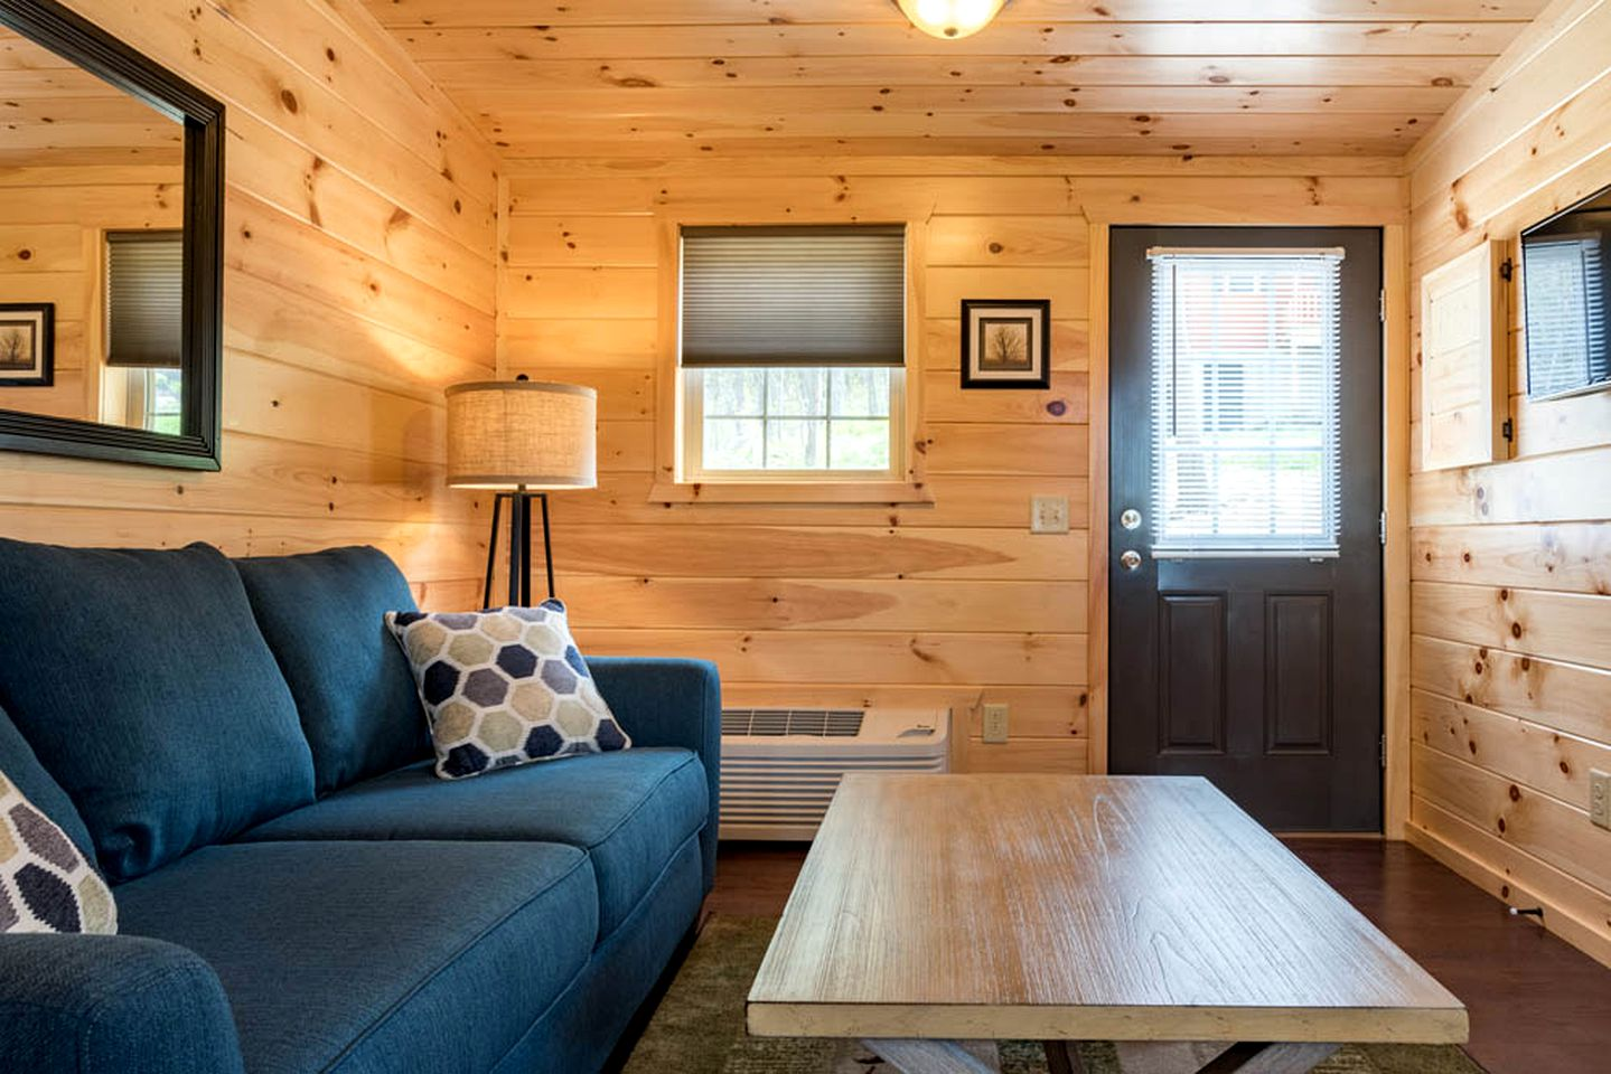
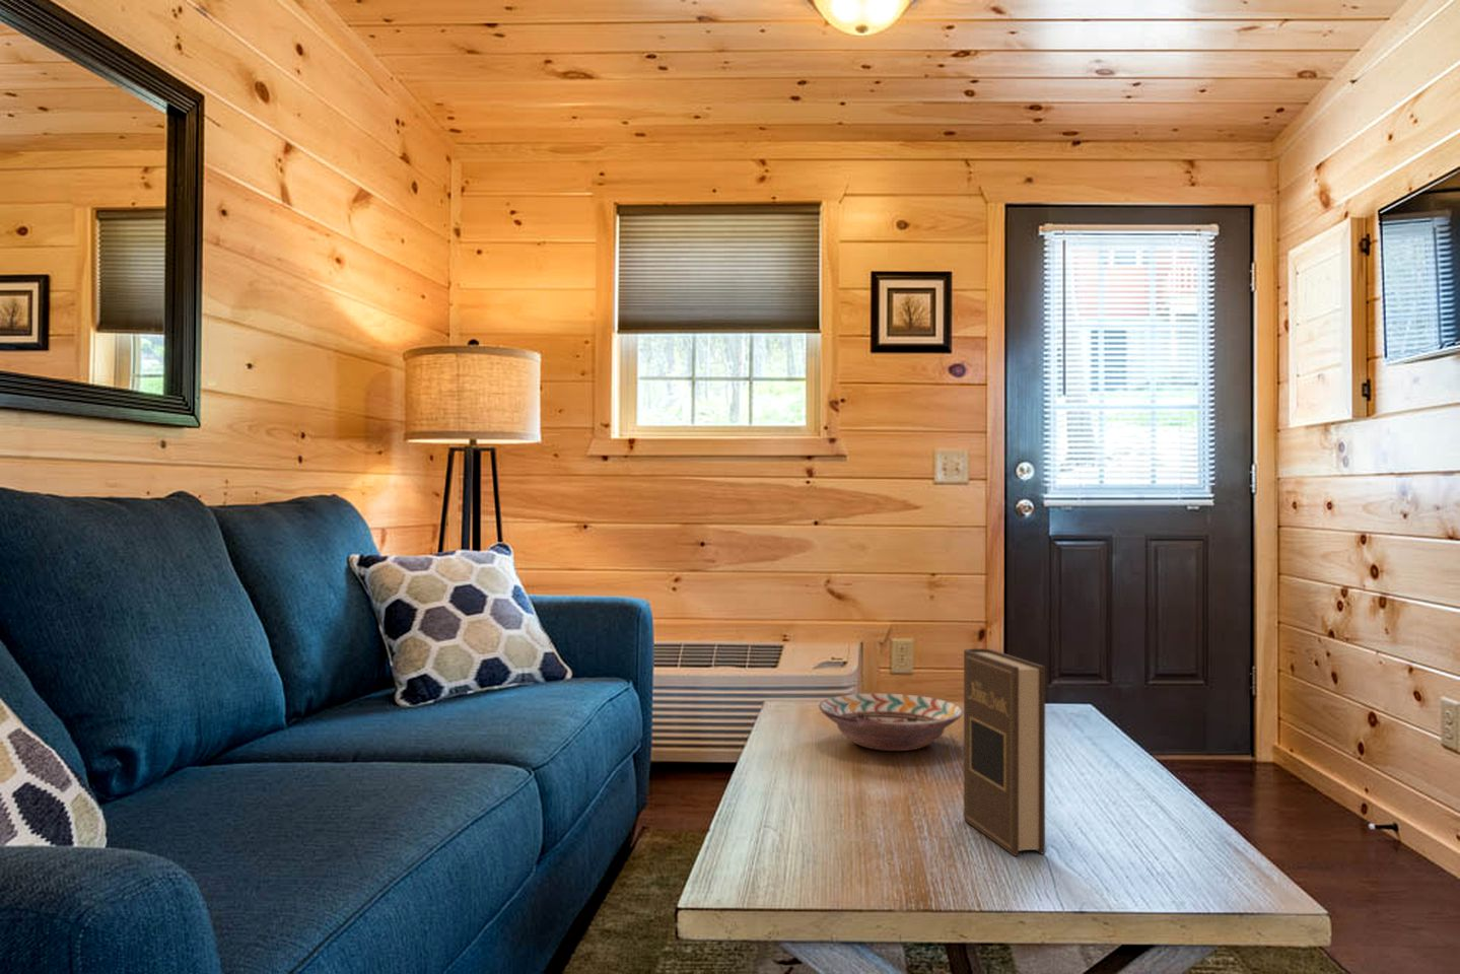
+ book [963,647,1046,858]
+ decorative bowl [818,692,964,752]
